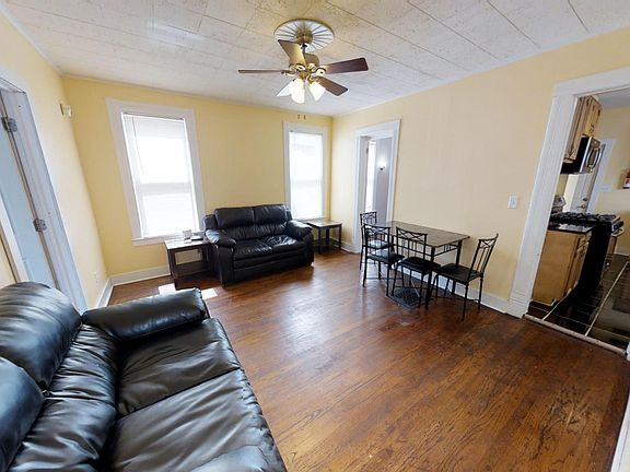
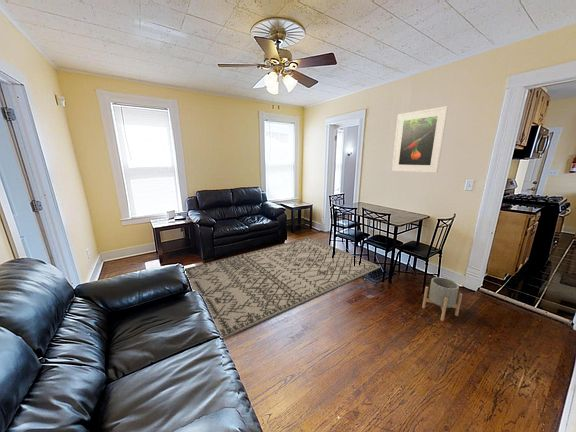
+ rug [184,237,382,340]
+ planter [421,276,463,322]
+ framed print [391,105,449,174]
